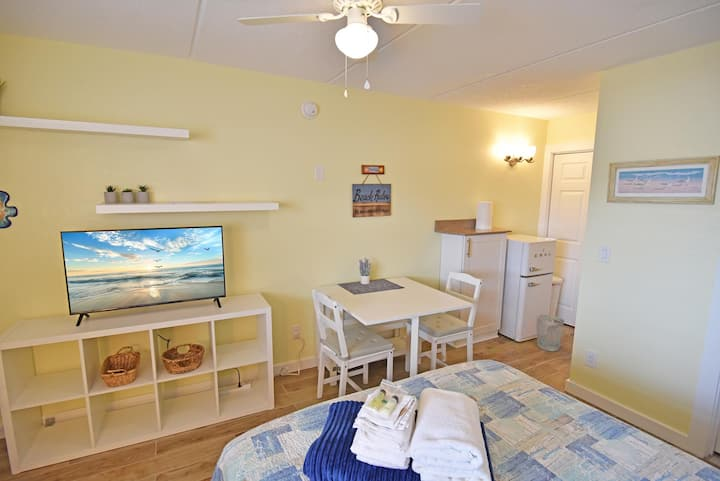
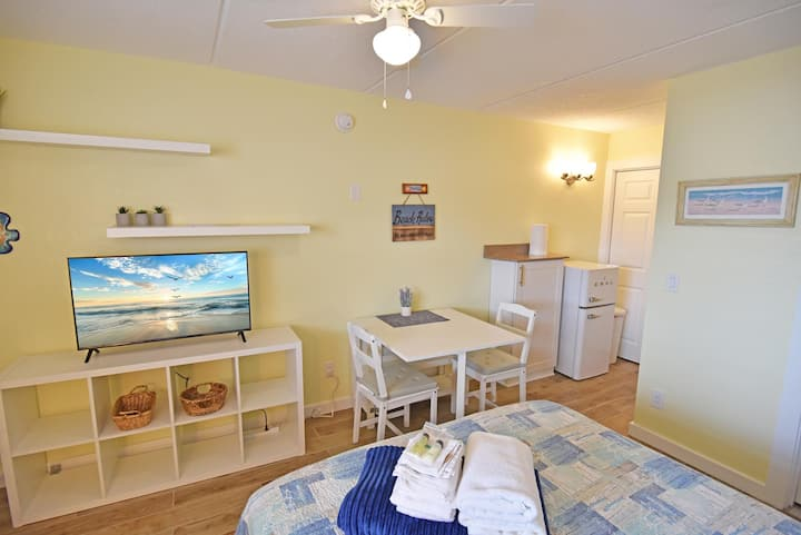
- wastebasket [536,314,565,352]
